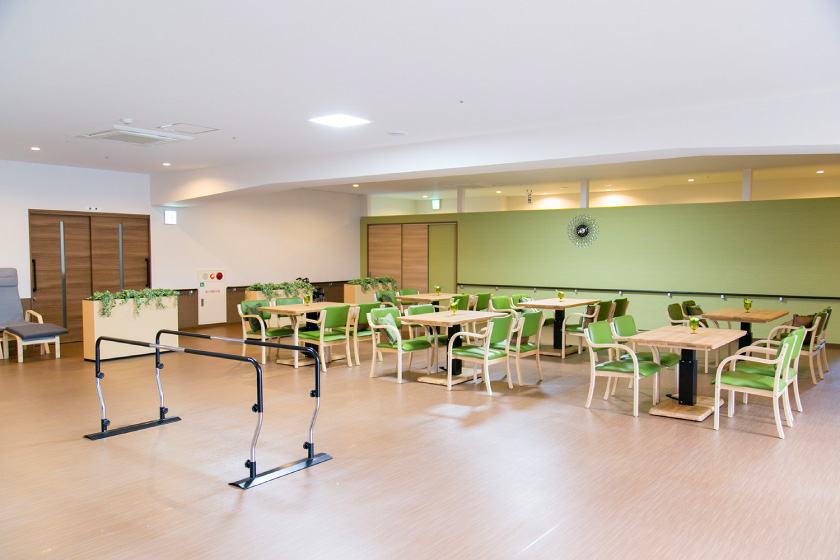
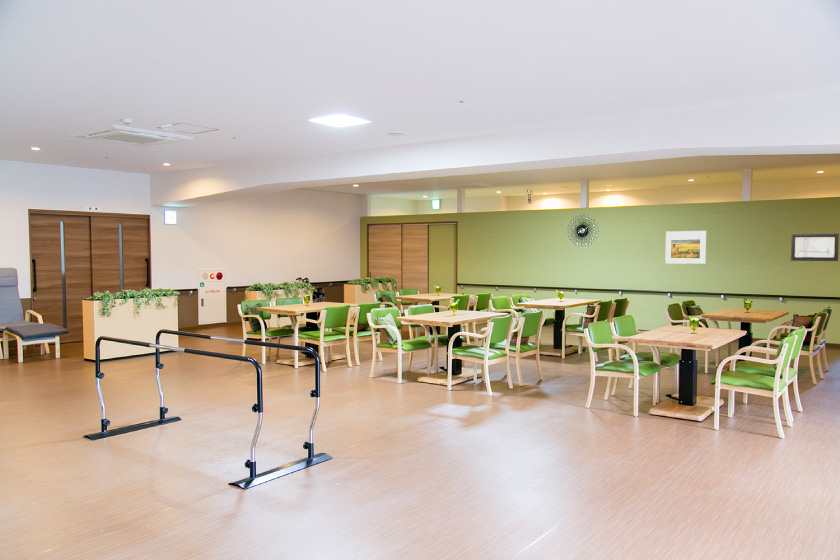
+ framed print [664,230,707,265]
+ wall art [790,232,840,262]
